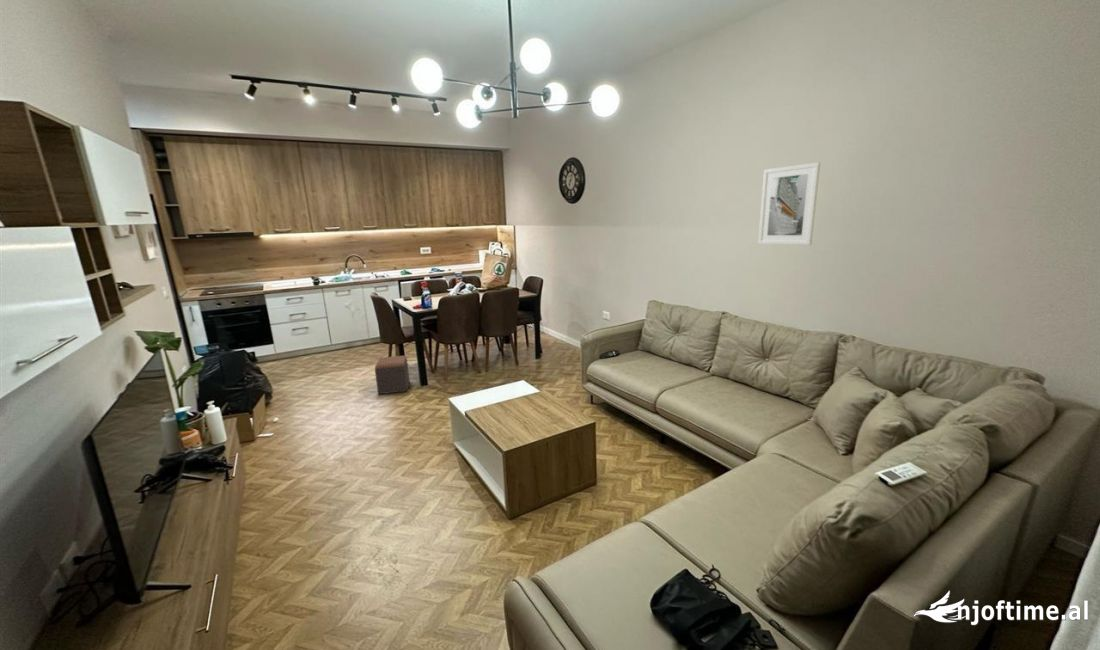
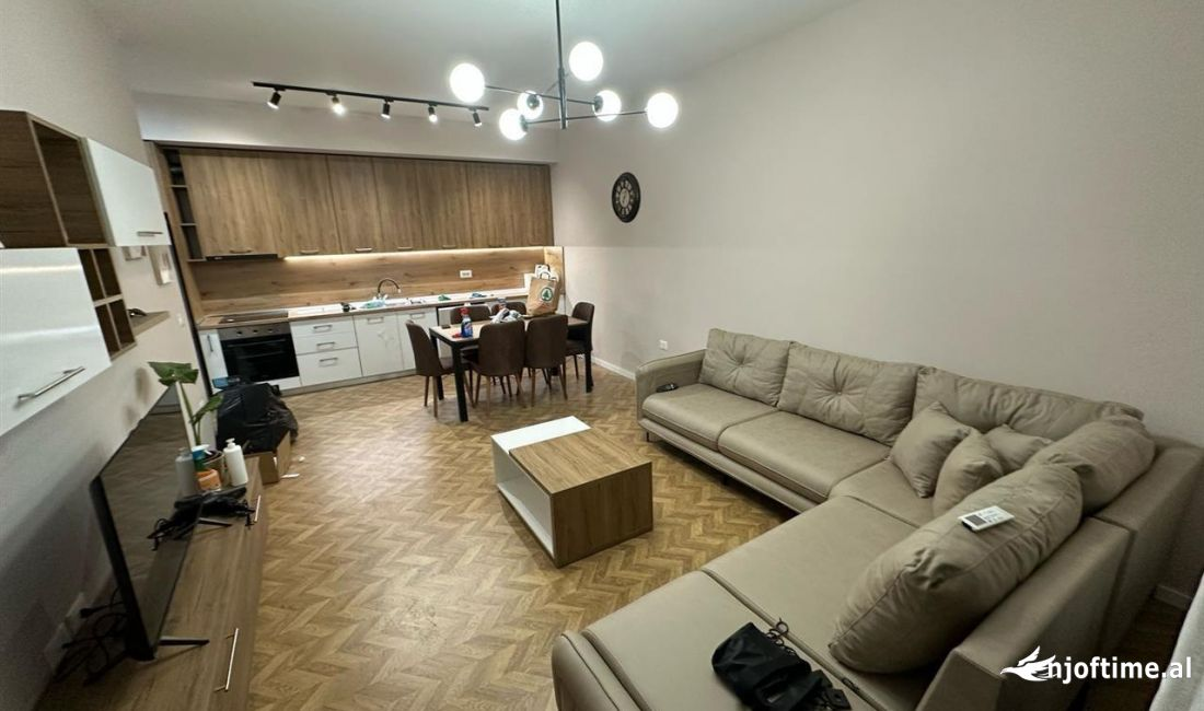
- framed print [757,161,821,246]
- footstool [374,355,411,395]
